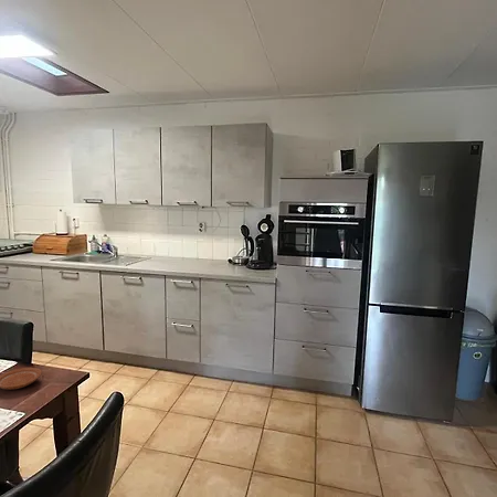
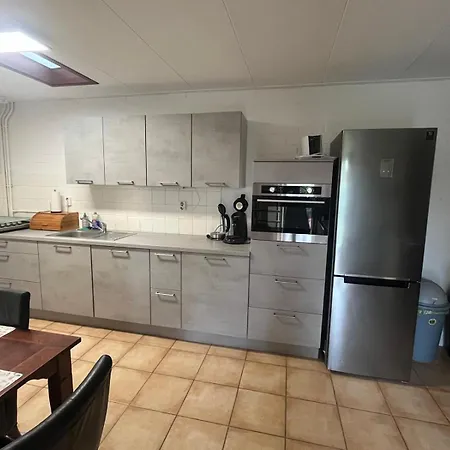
- plate [0,367,43,390]
